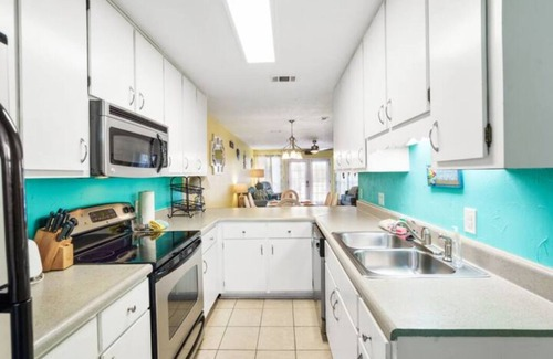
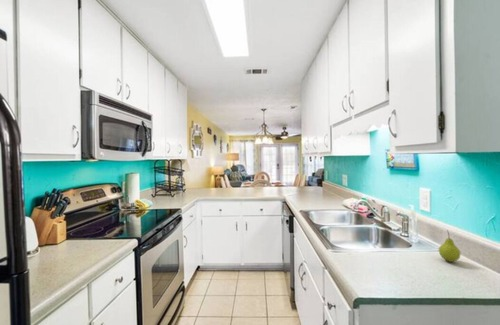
+ fruit [438,229,461,263]
